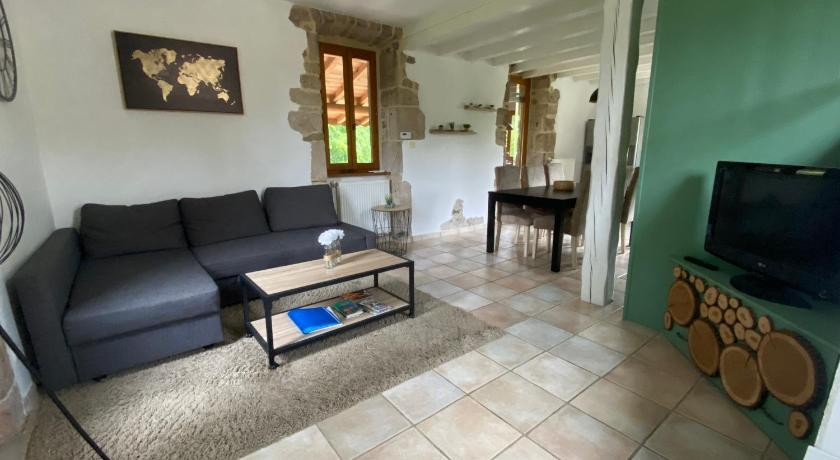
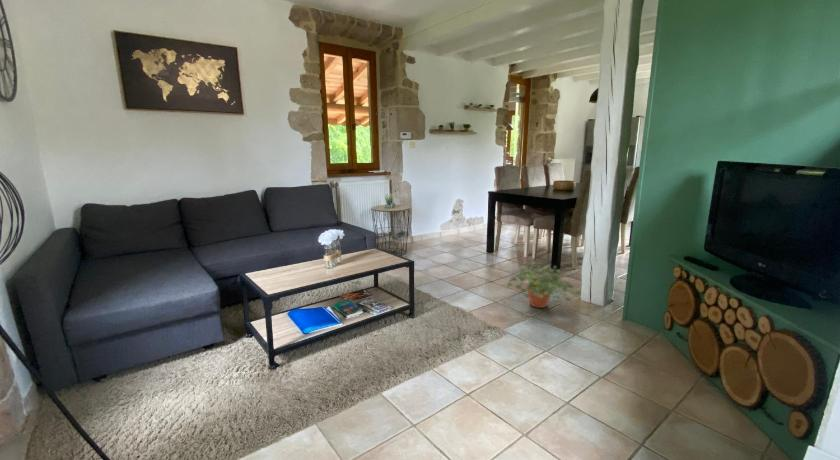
+ potted plant [506,261,582,309]
